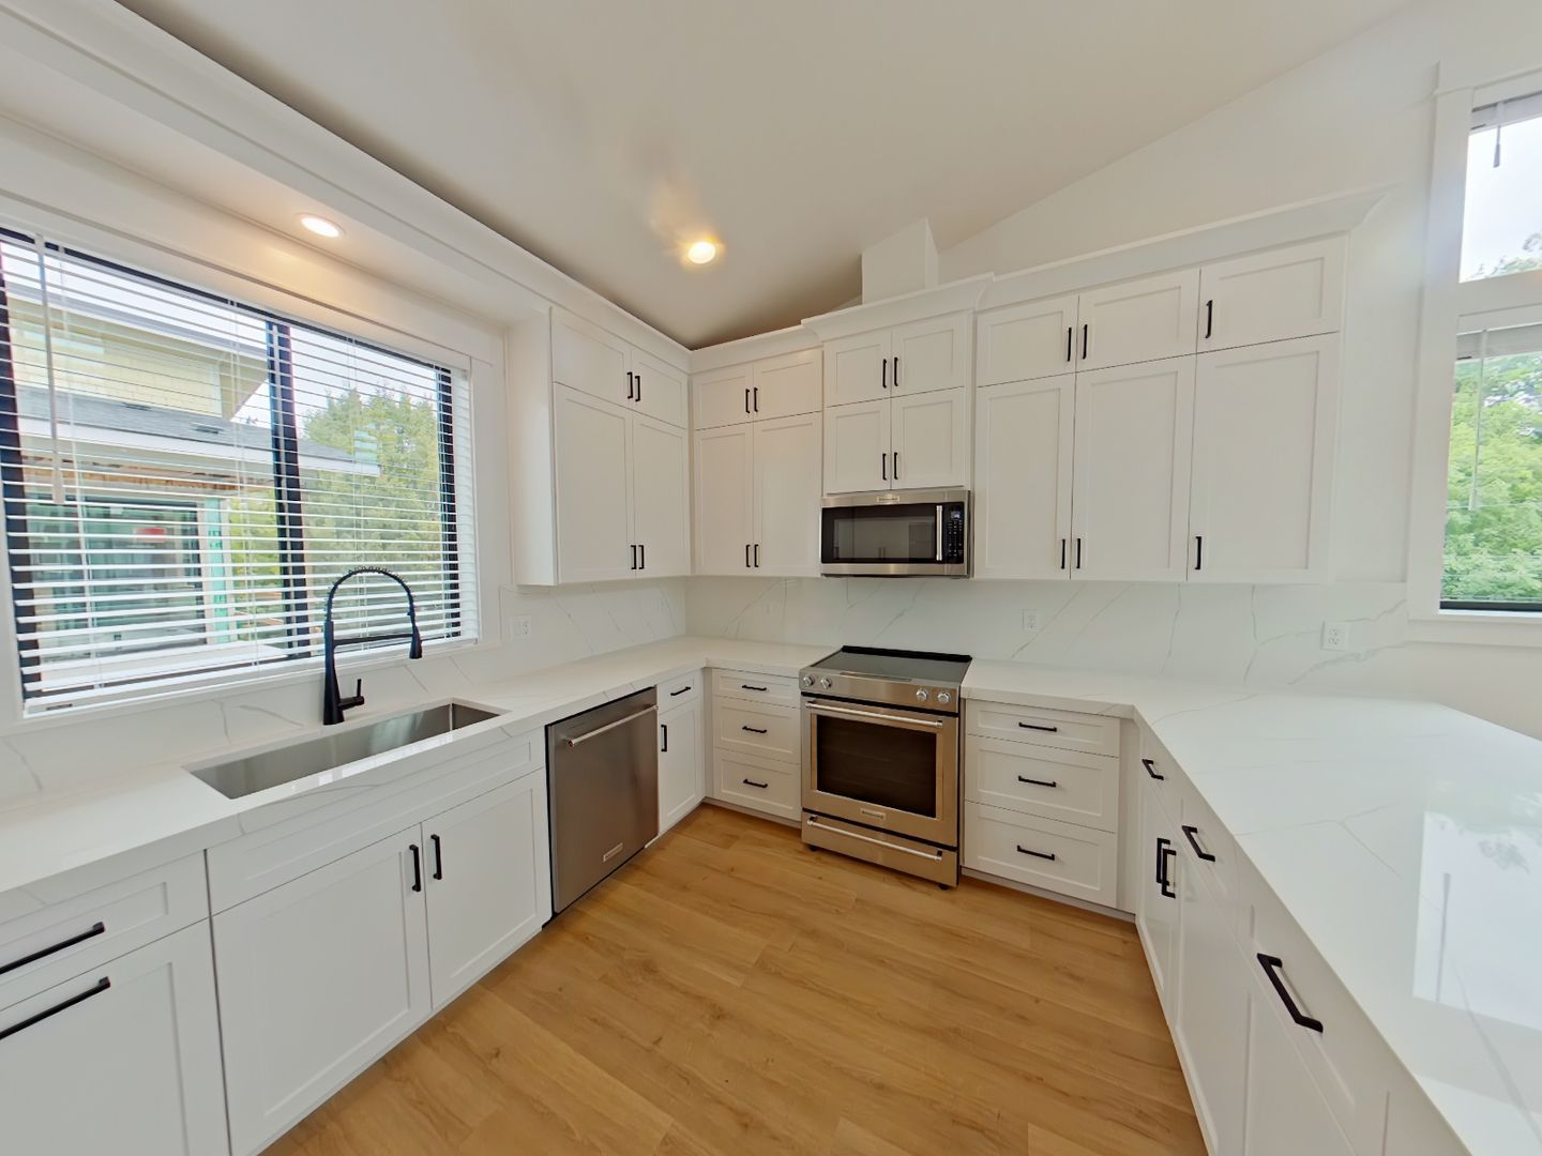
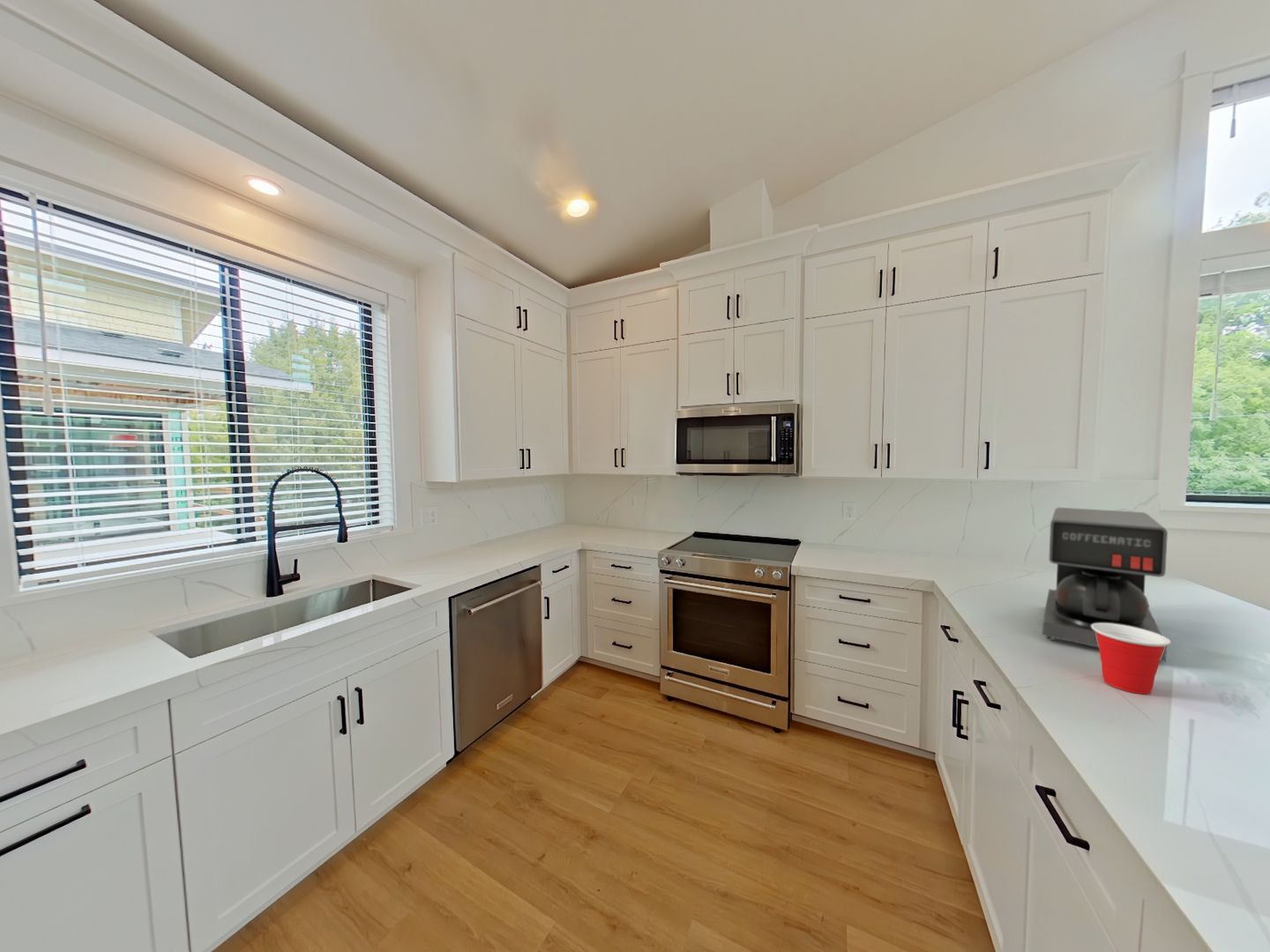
+ coffee maker [1042,507,1169,663]
+ cup [1091,623,1171,695]
